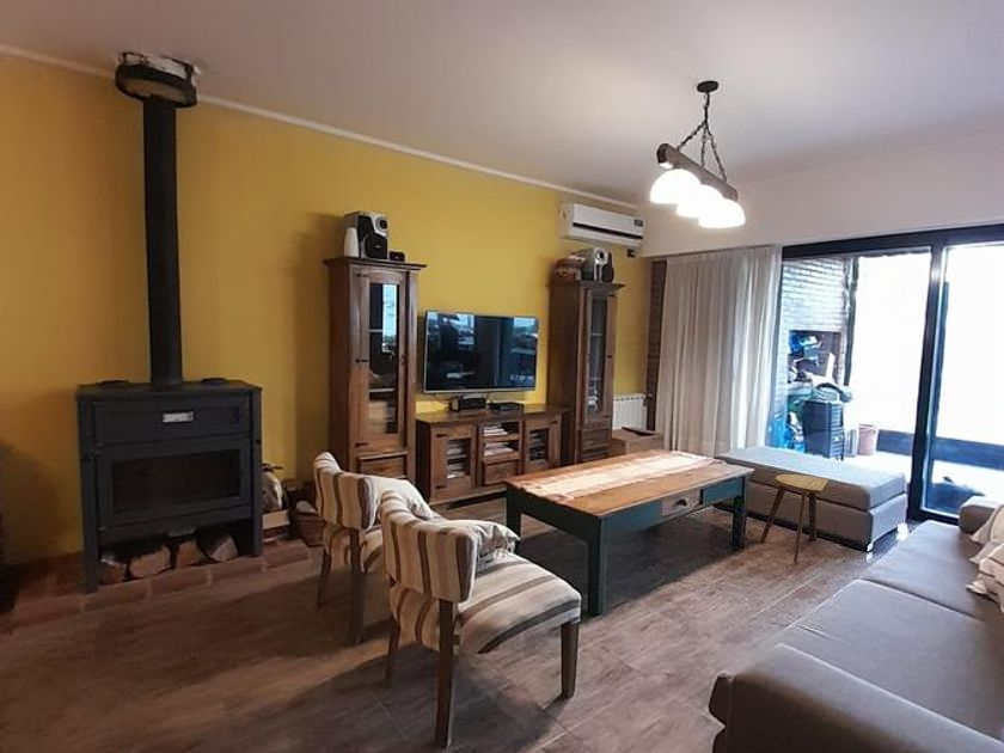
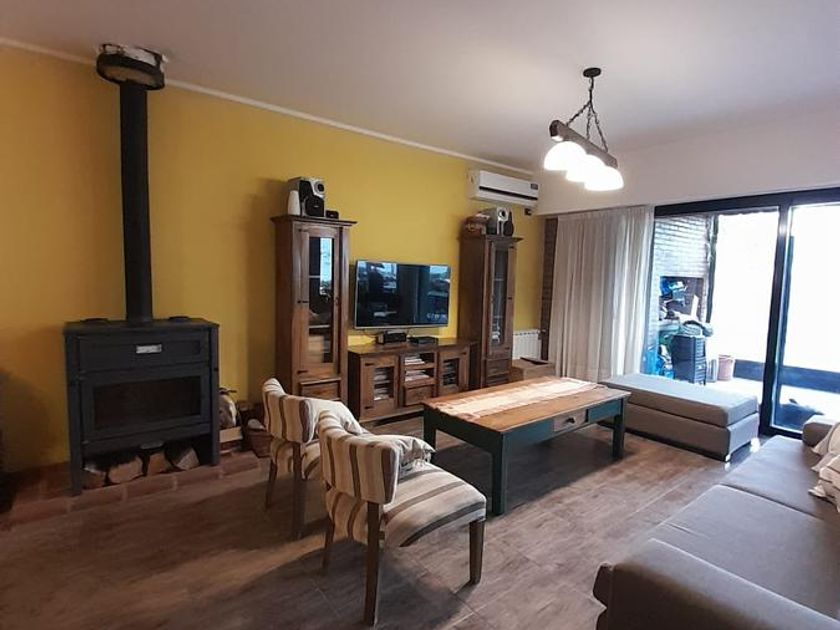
- stool [759,473,831,564]
